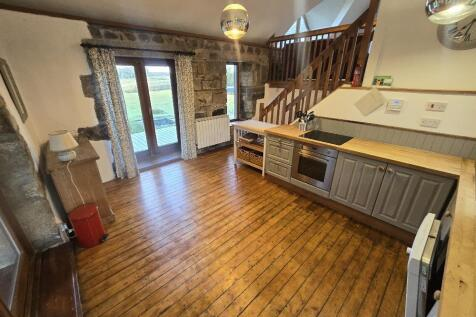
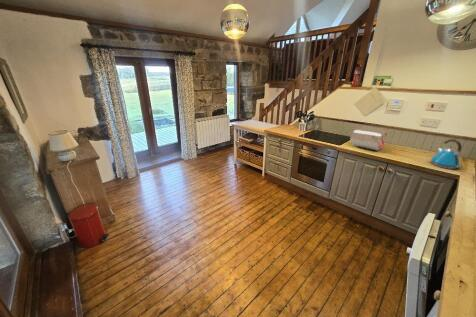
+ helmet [349,125,388,152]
+ kettle [430,138,463,170]
